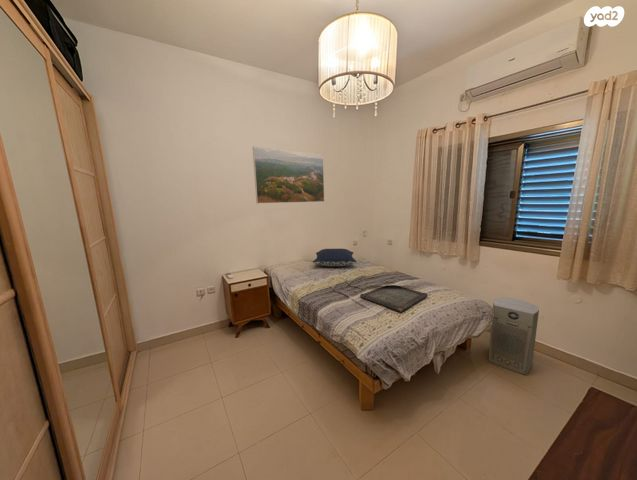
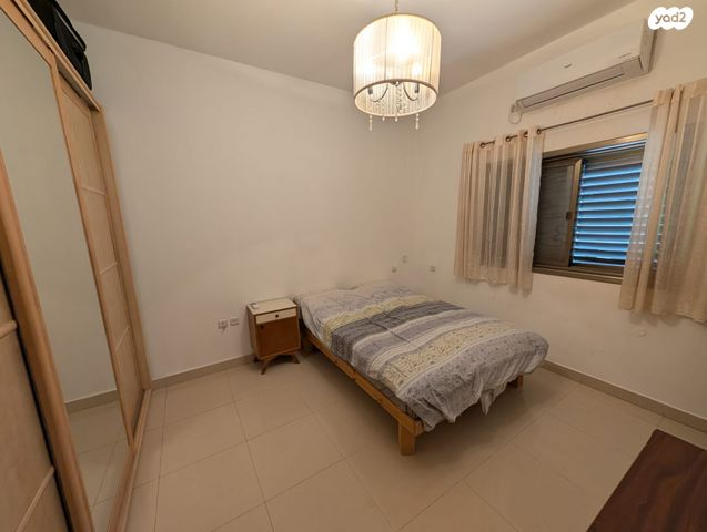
- serving tray [359,284,429,313]
- pillow [312,248,357,267]
- fan [488,297,540,376]
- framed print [252,145,325,204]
